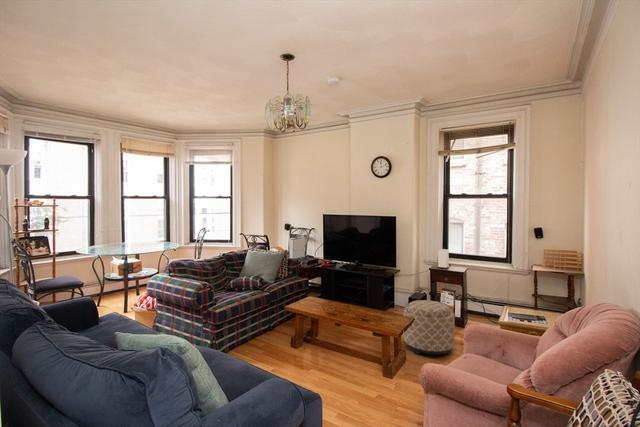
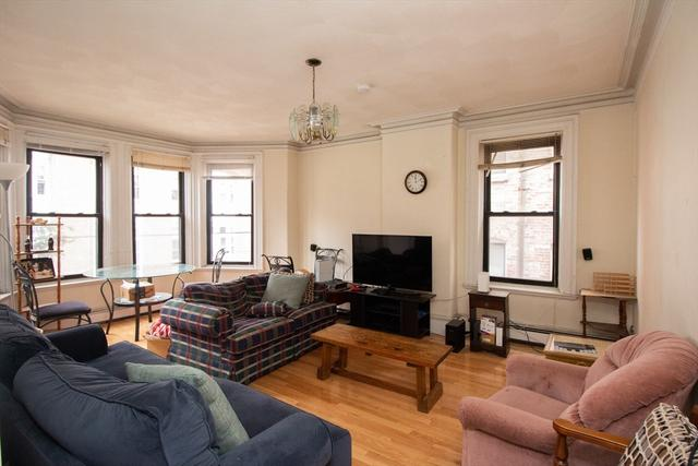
- ottoman [403,299,456,356]
